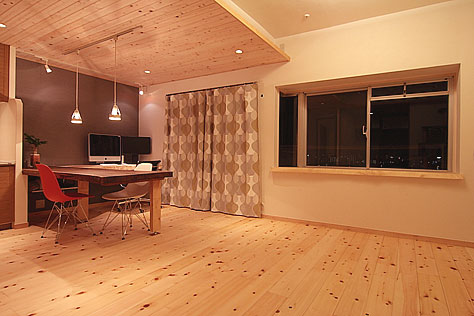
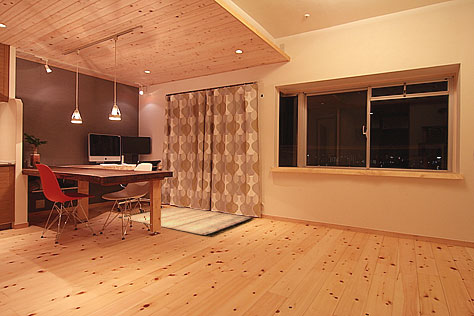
+ rug [119,207,256,237]
